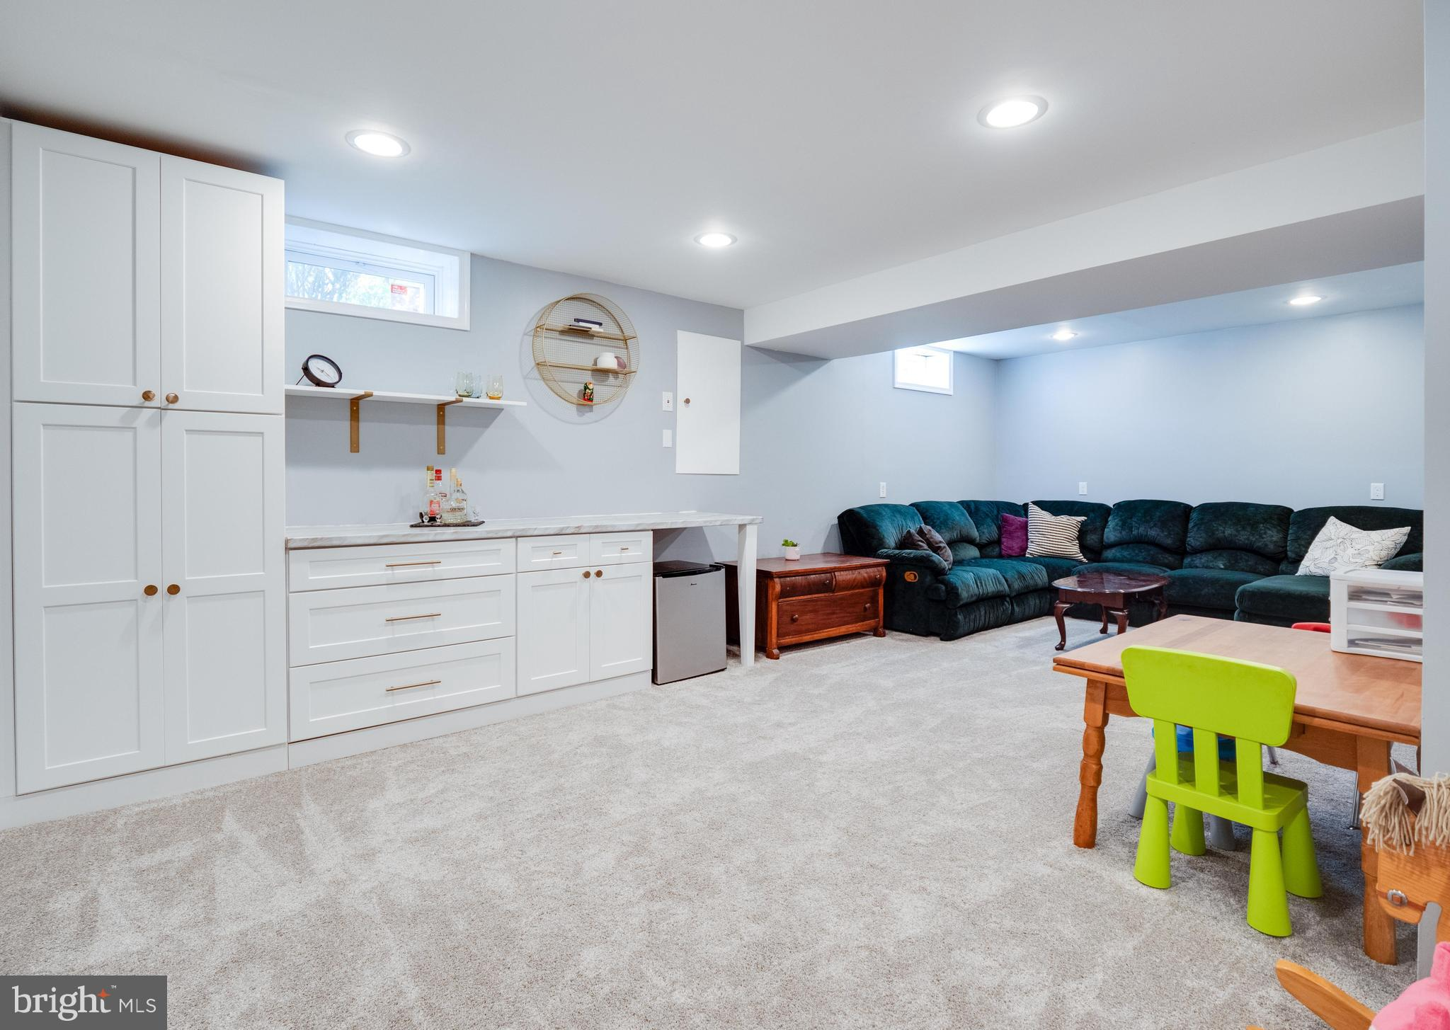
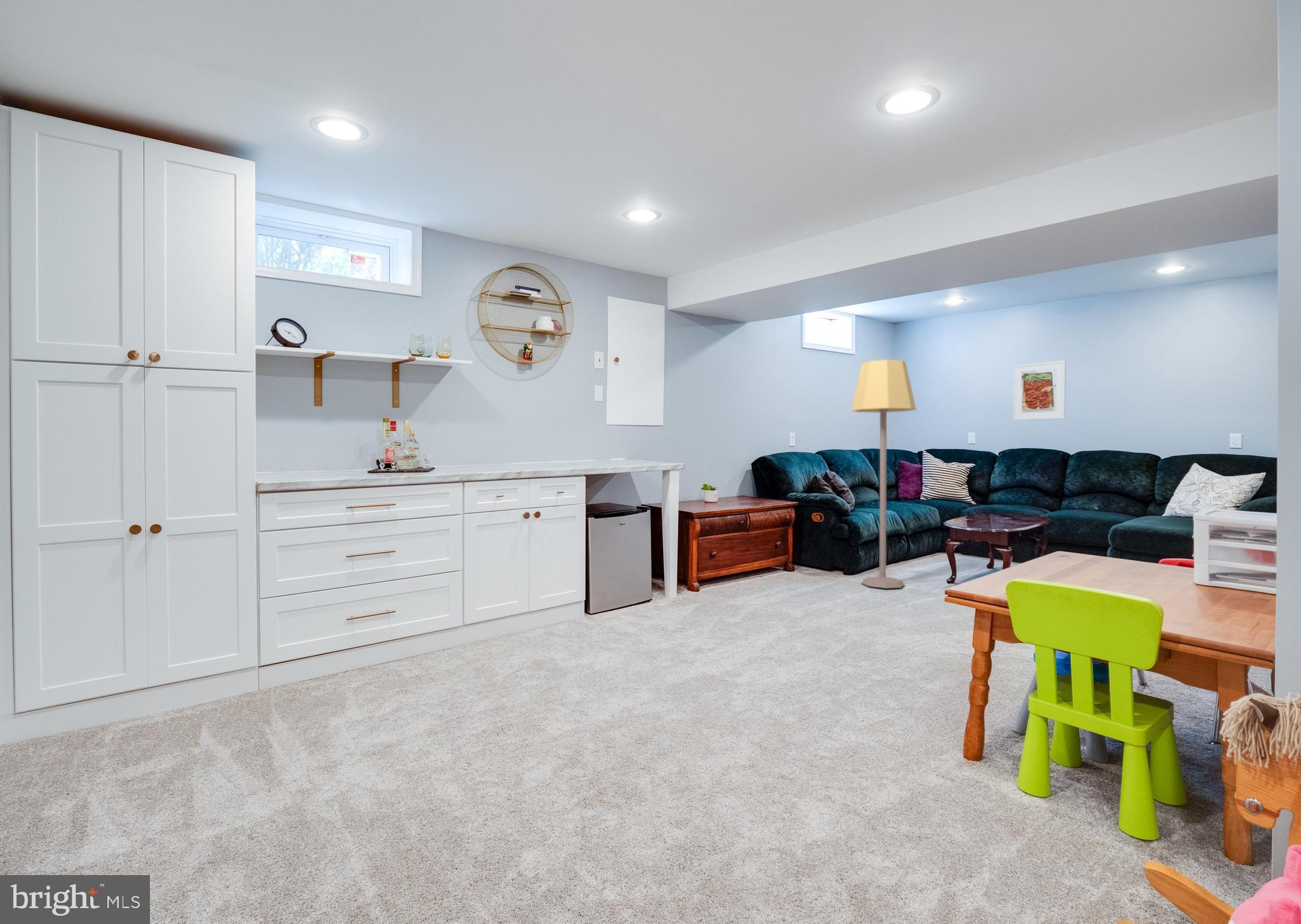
+ lamp [851,359,917,589]
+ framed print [1013,359,1067,421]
